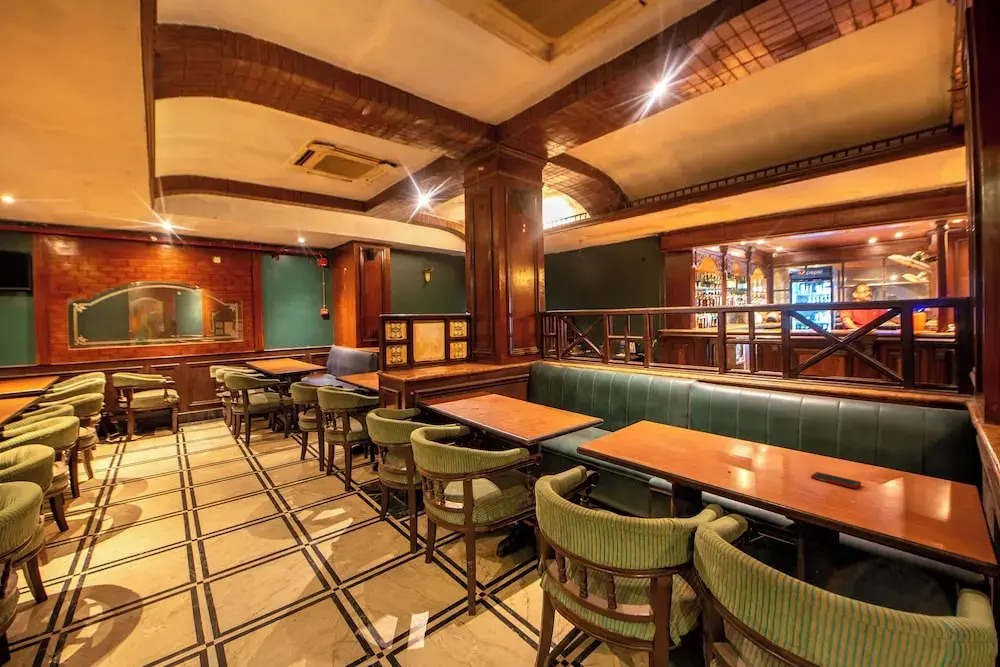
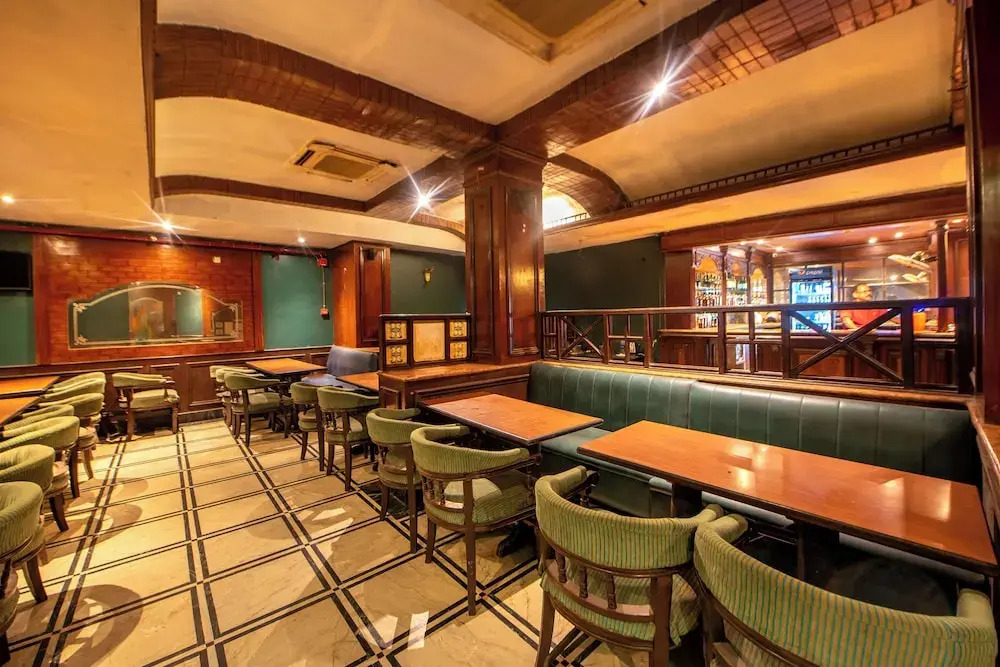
- cell phone [810,471,862,489]
